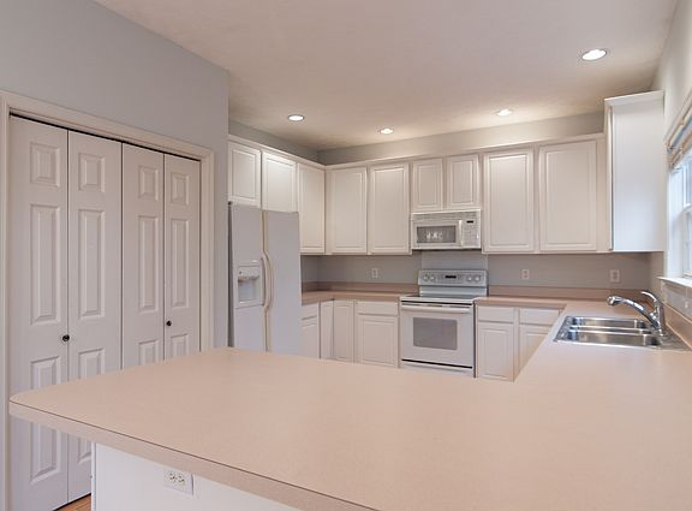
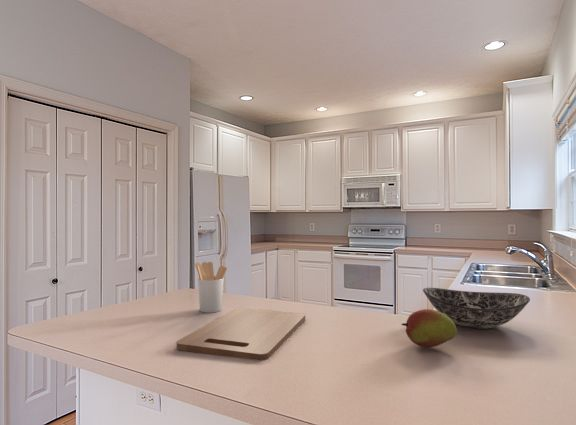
+ bowl [422,287,531,330]
+ utensil holder [194,261,228,314]
+ cutting board [176,307,306,361]
+ fruit [400,308,458,349]
